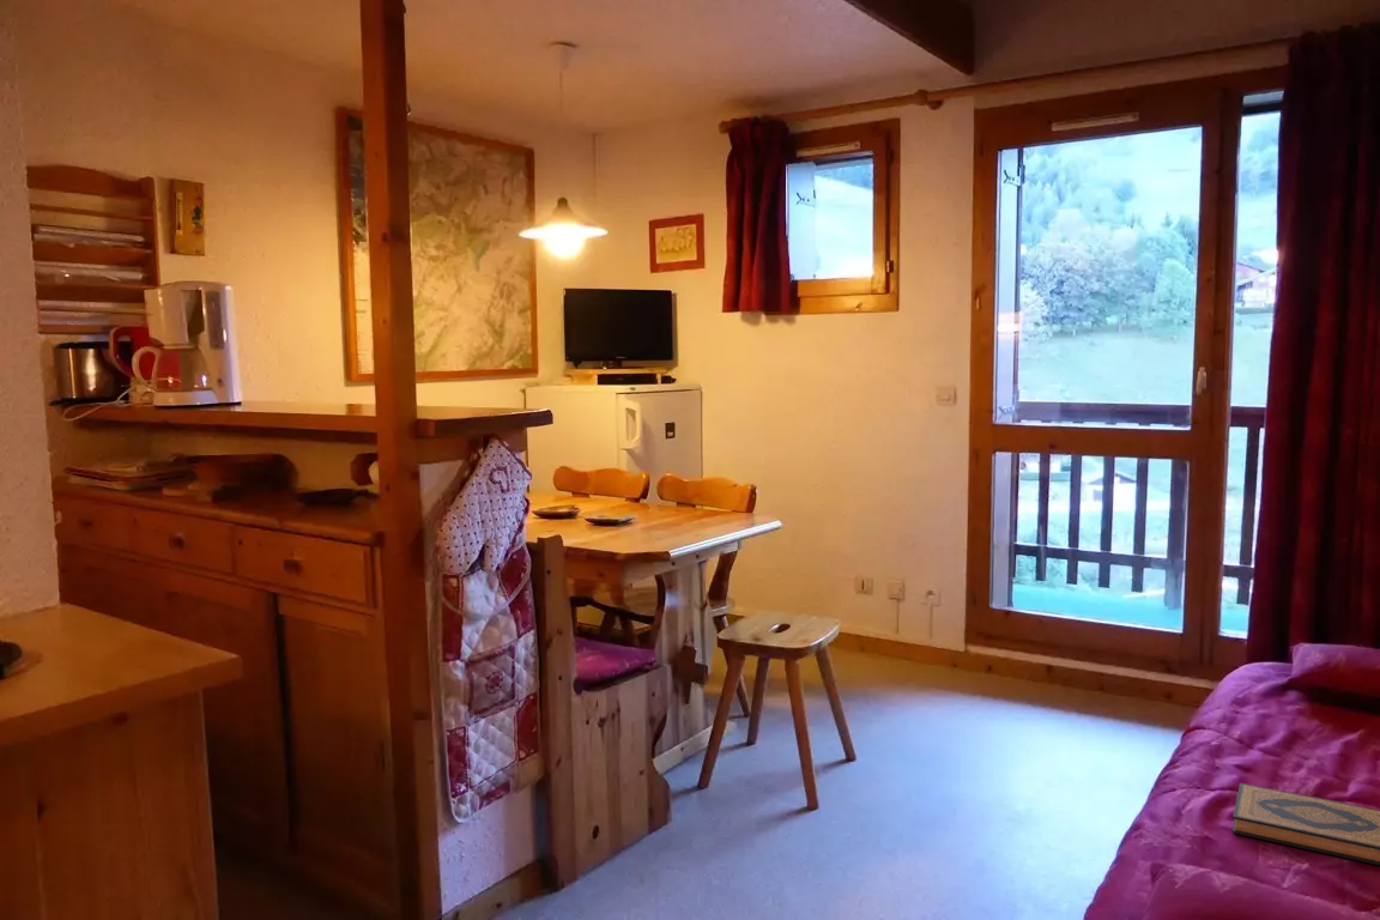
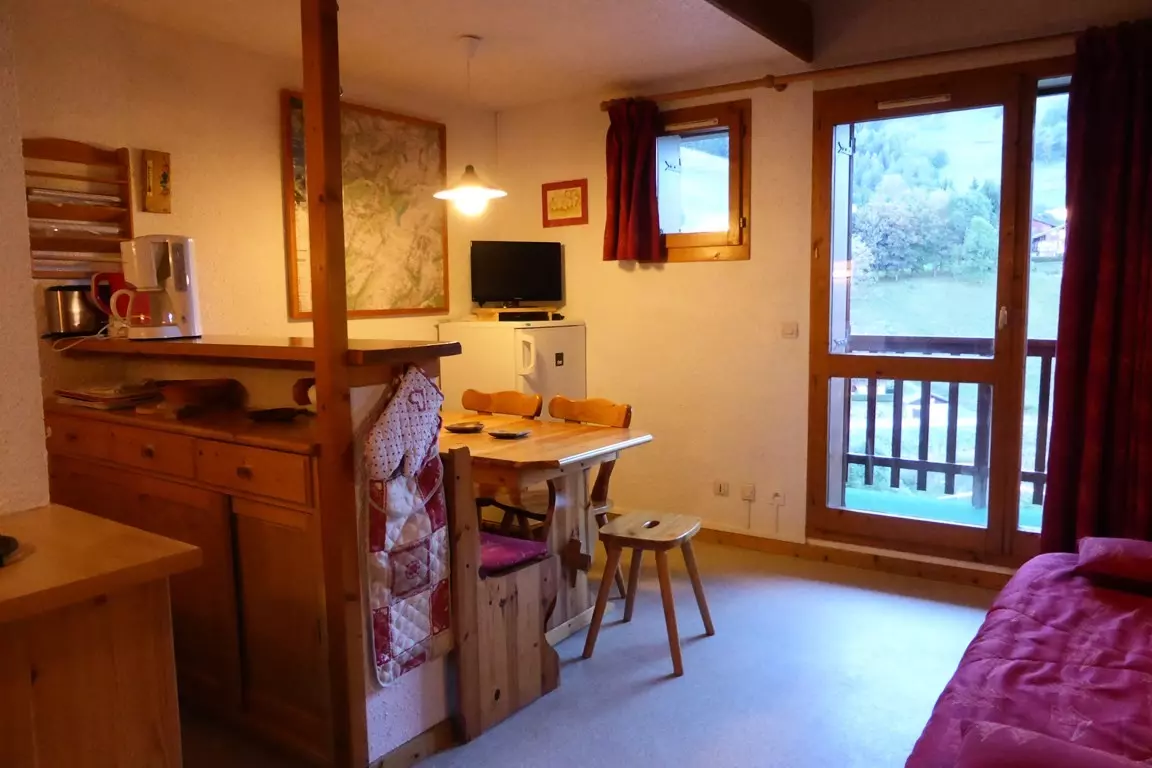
- hardback book [1231,782,1380,866]
